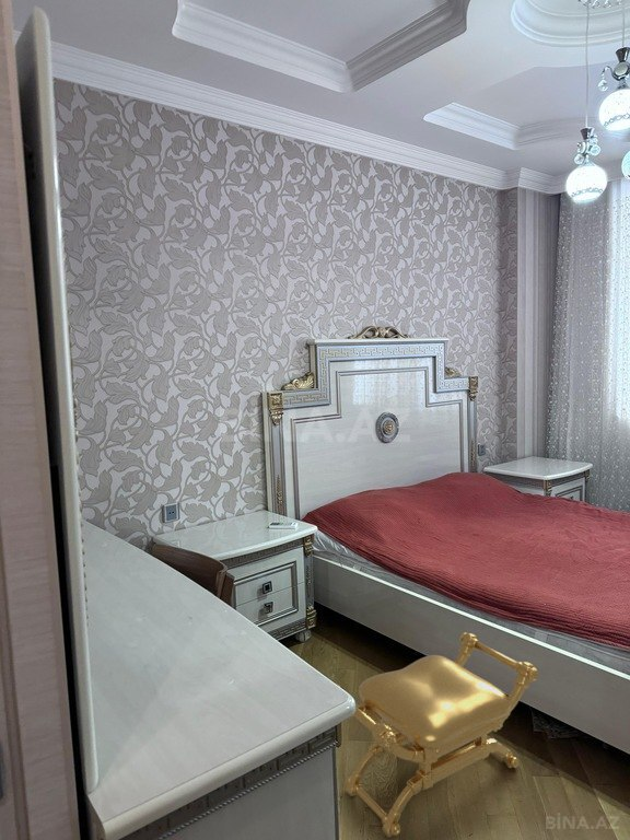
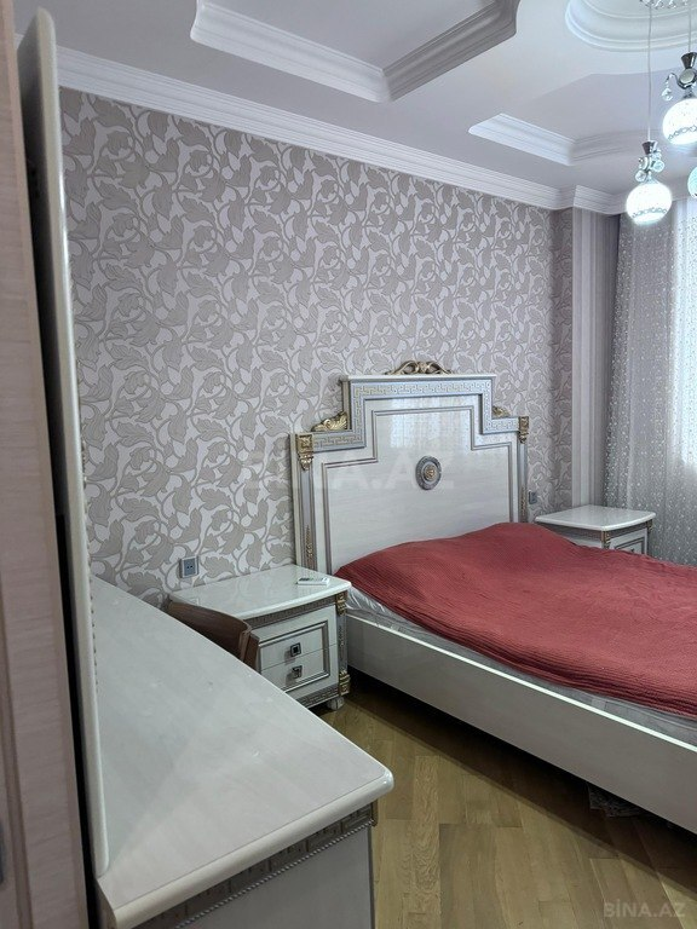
- stool [334,632,539,839]
